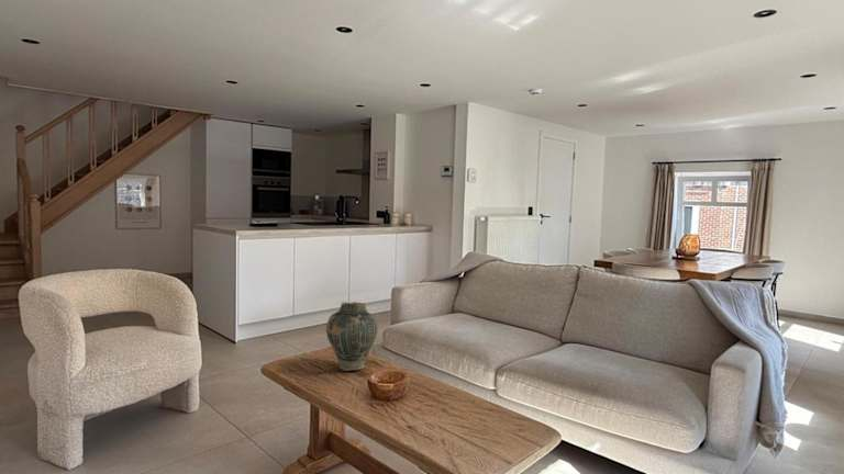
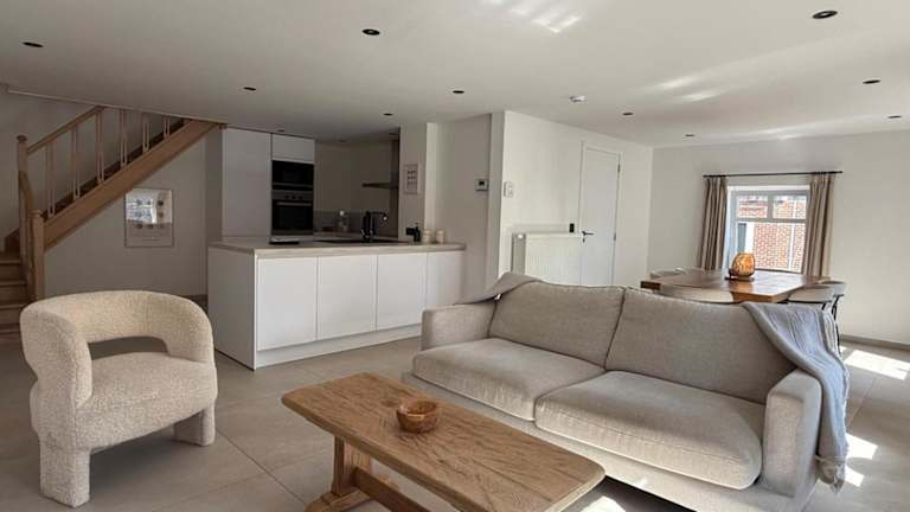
- vase [325,301,379,372]
